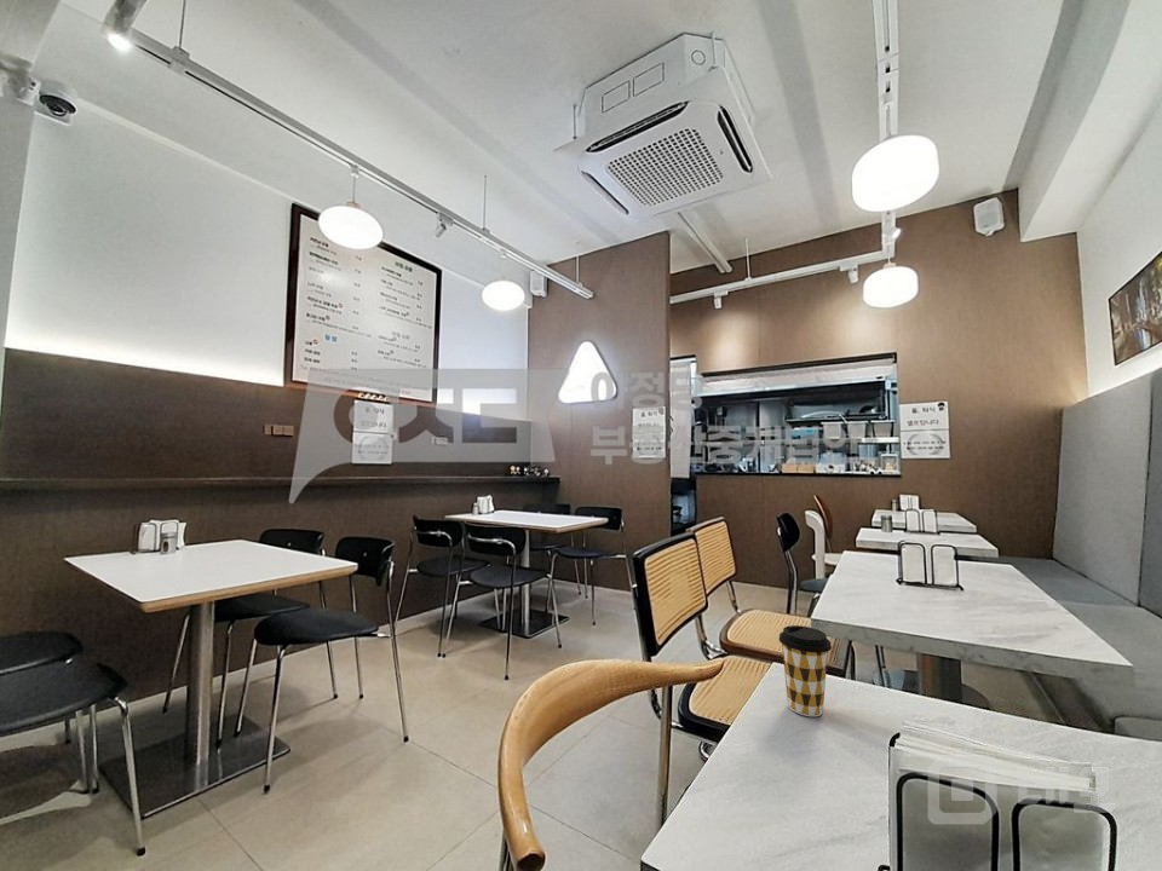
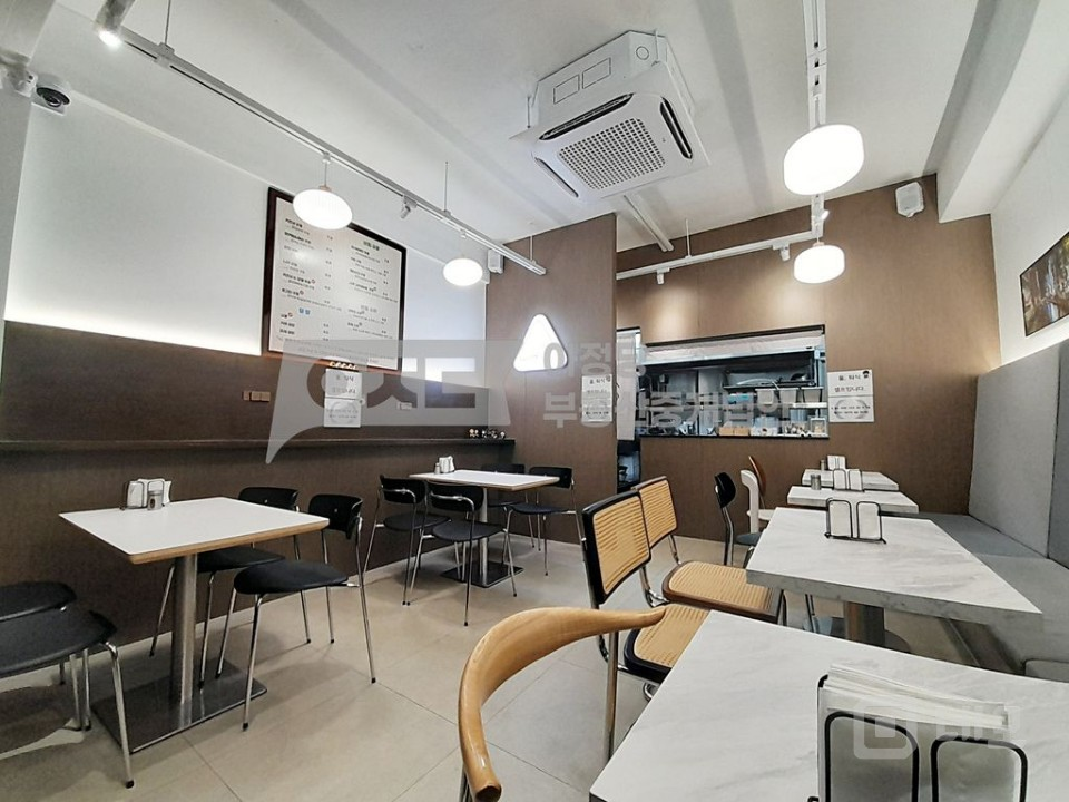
- coffee cup [778,624,833,717]
